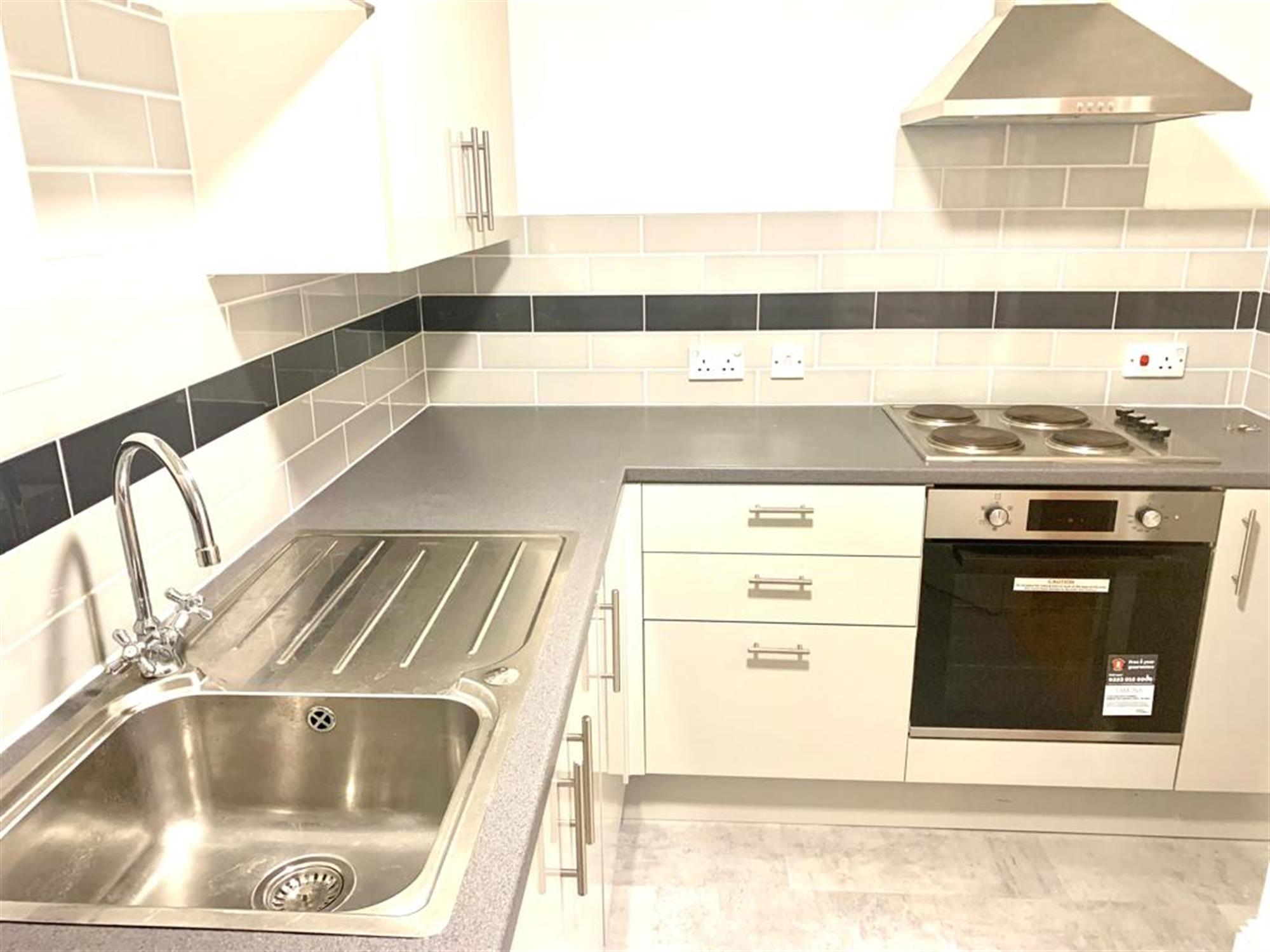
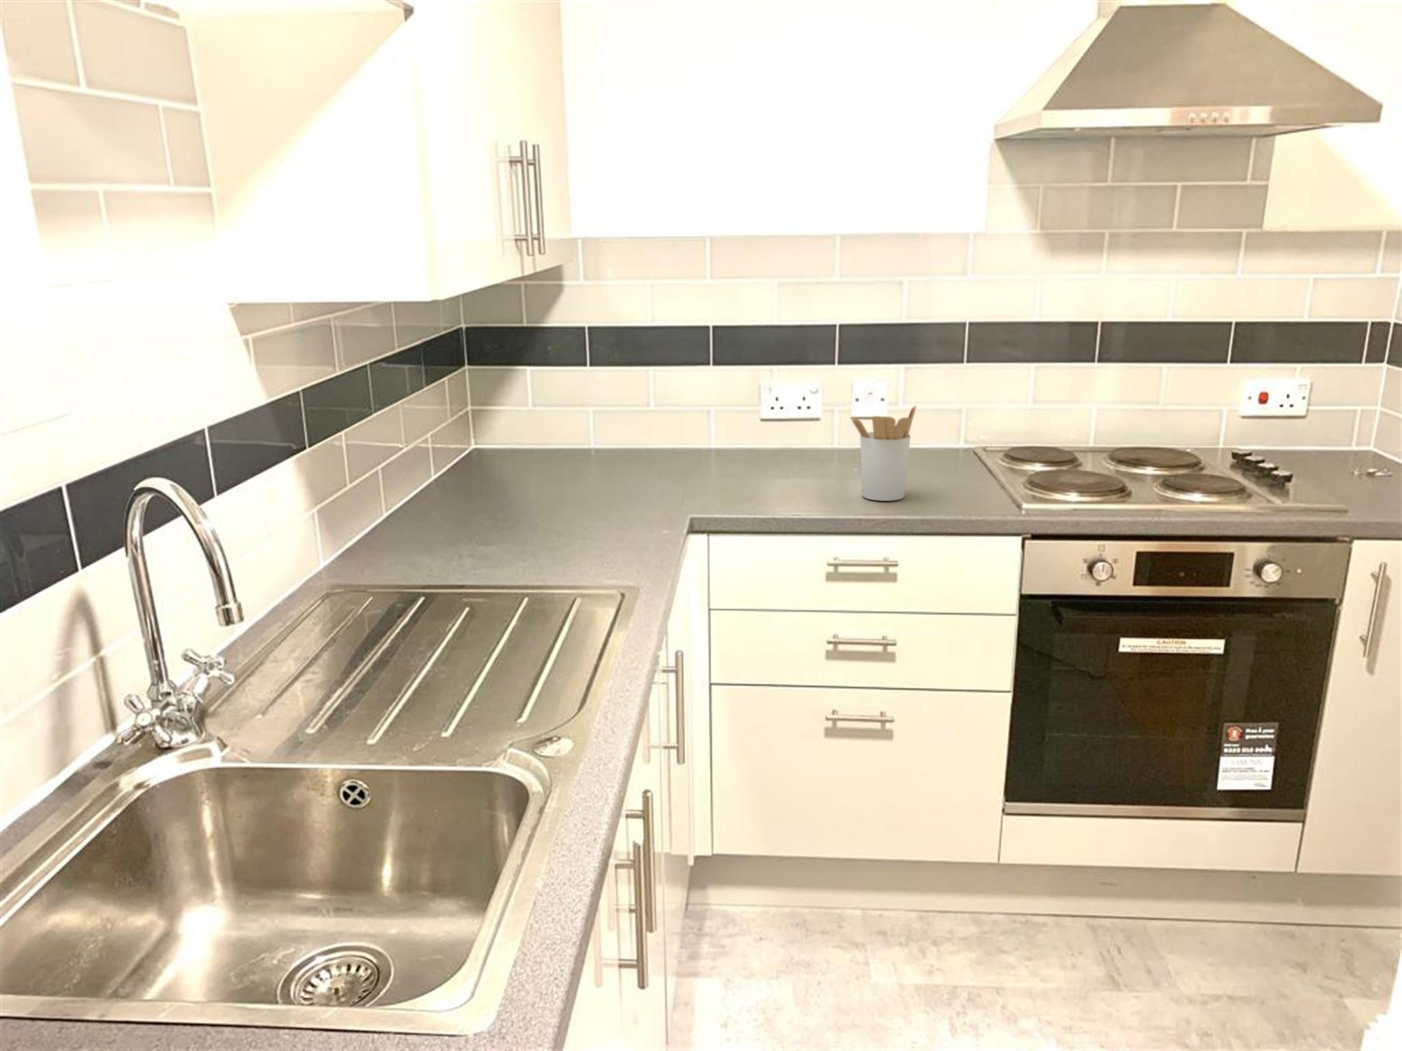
+ utensil holder [850,404,917,501]
